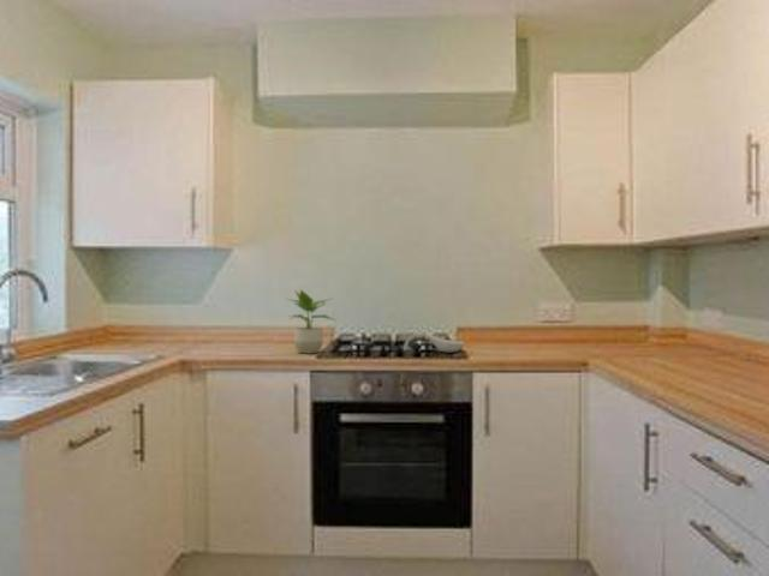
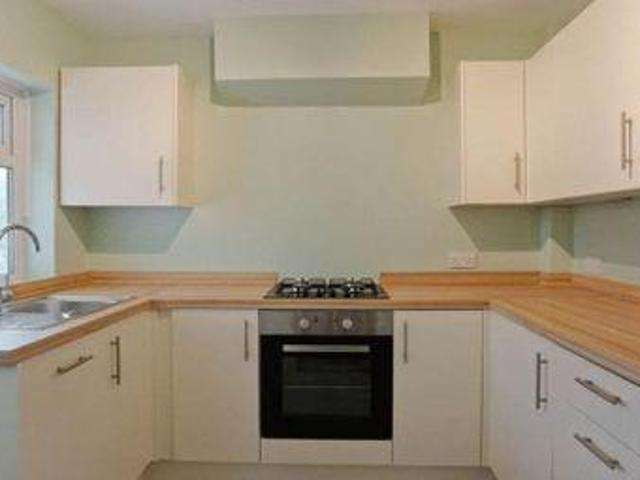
- spoon rest [403,331,466,353]
- potted plant [286,288,336,354]
